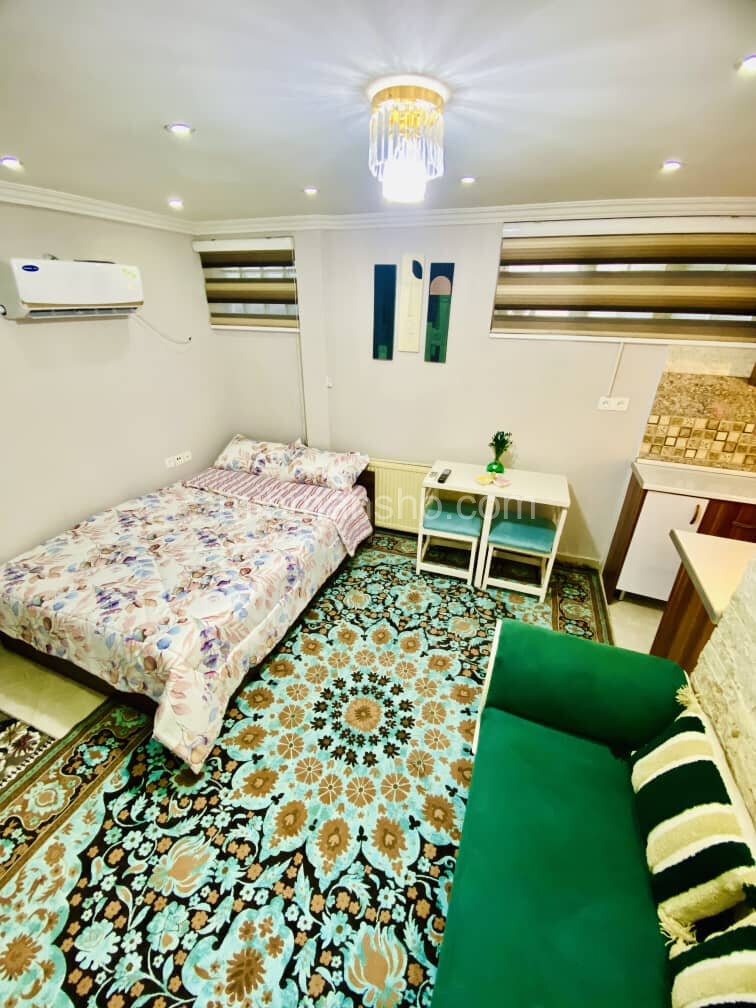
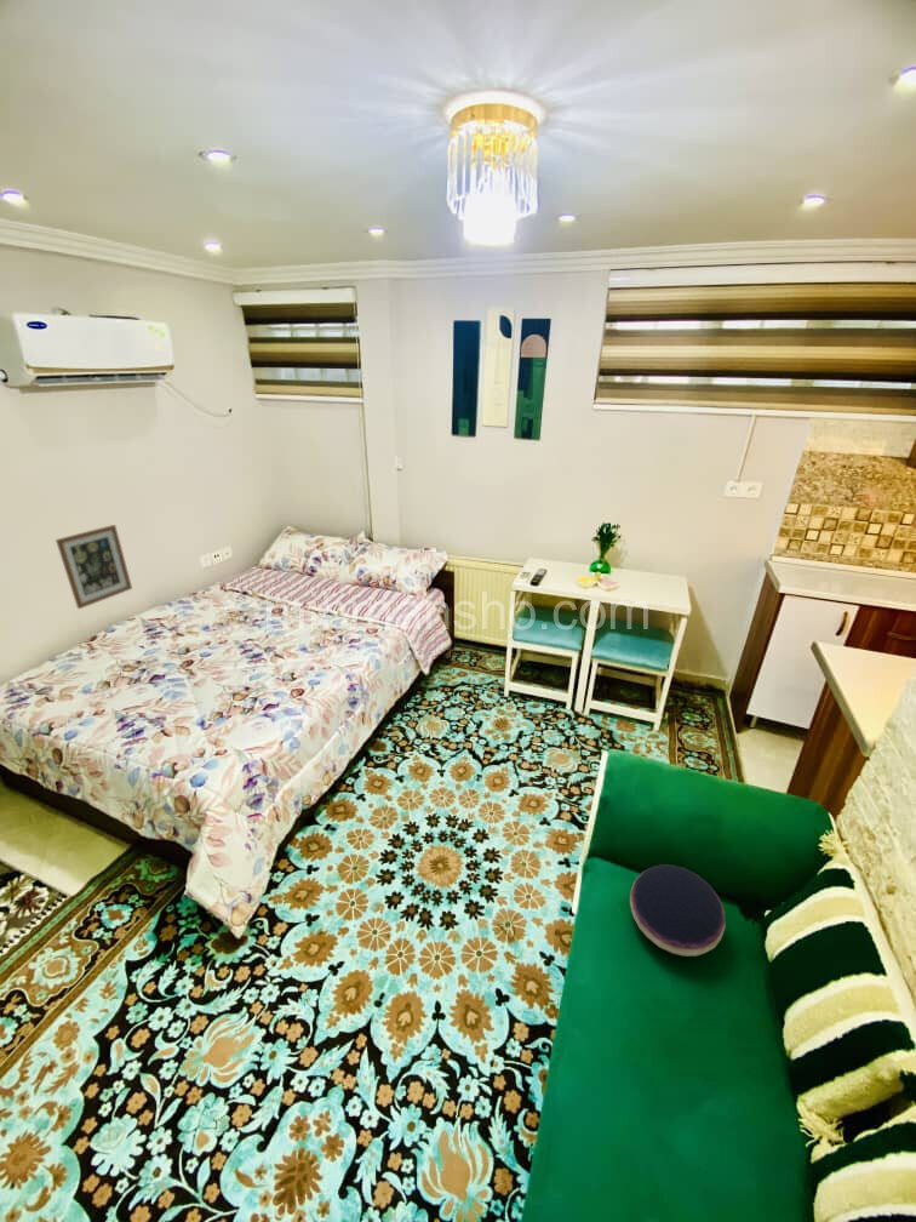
+ cushion [629,863,727,958]
+ wall art [55,524,133,610]
